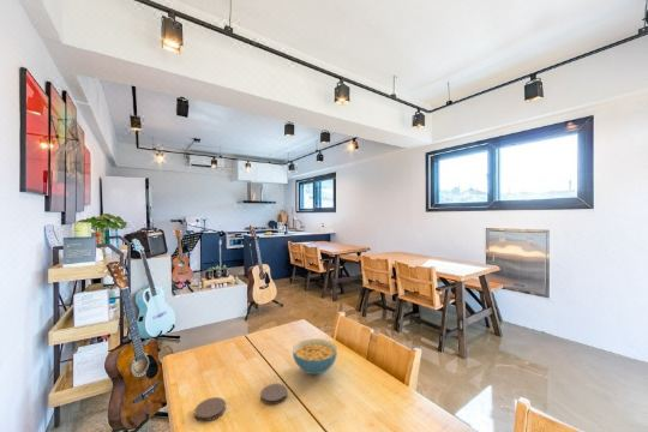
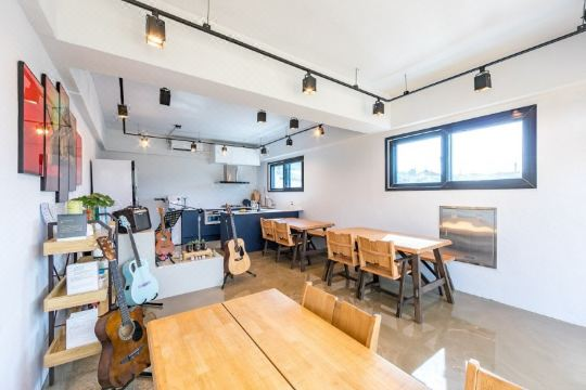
- coaster [259,383,288,406]
- coaster [193,396,227,422]
- cereal bowl [292,338,338,376]
